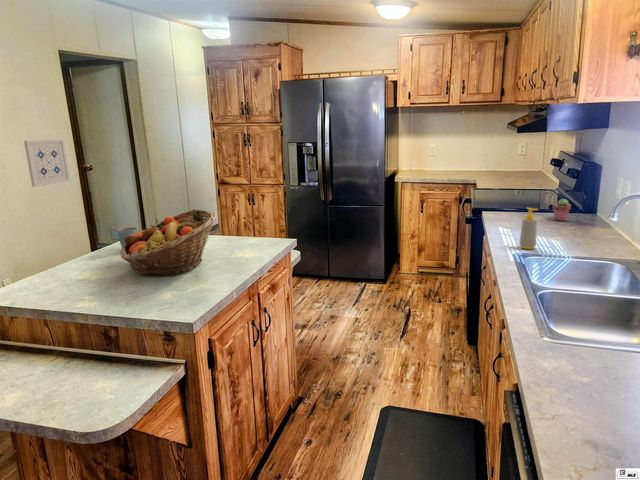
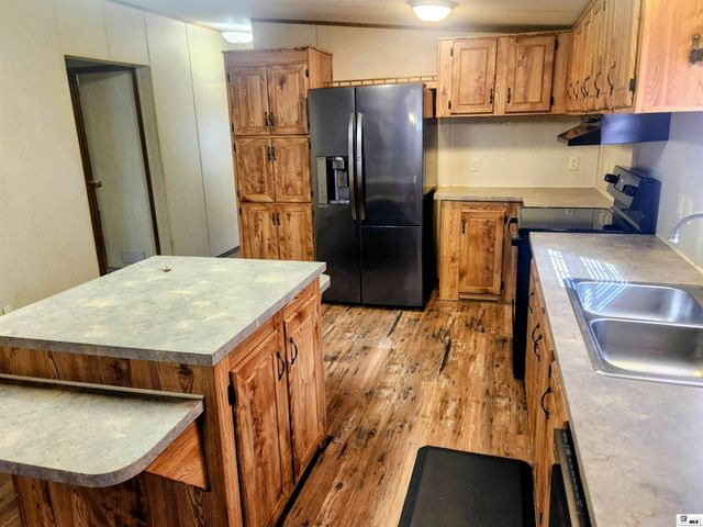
- potted succulent [552,198,572,222]
- fruit basket [119,208,218,278]
- soap bottle [518,207,540,250]
- wall art [23,138,71,188]
- mug [117,226,139,247]
